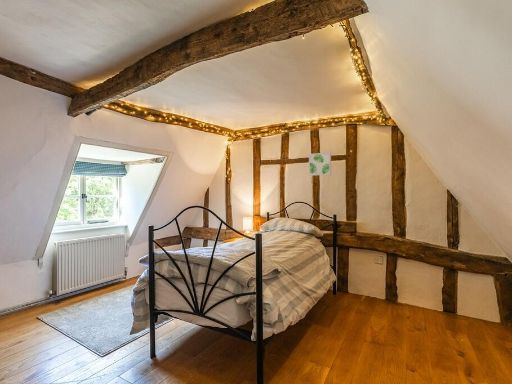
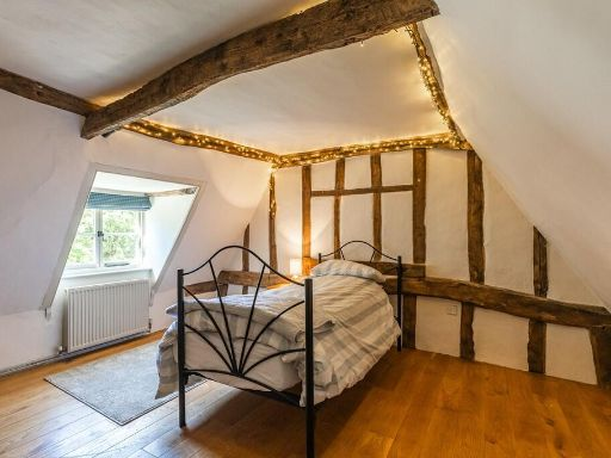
- wall art [308,151,332,176]
